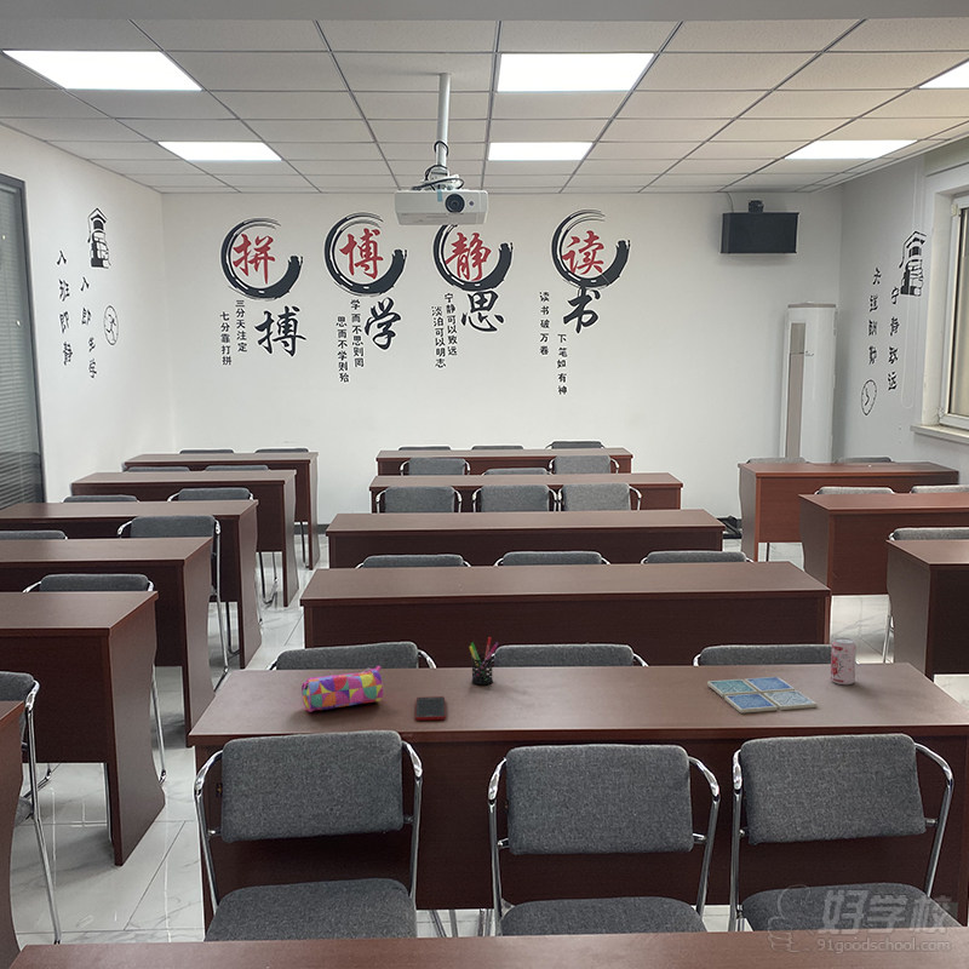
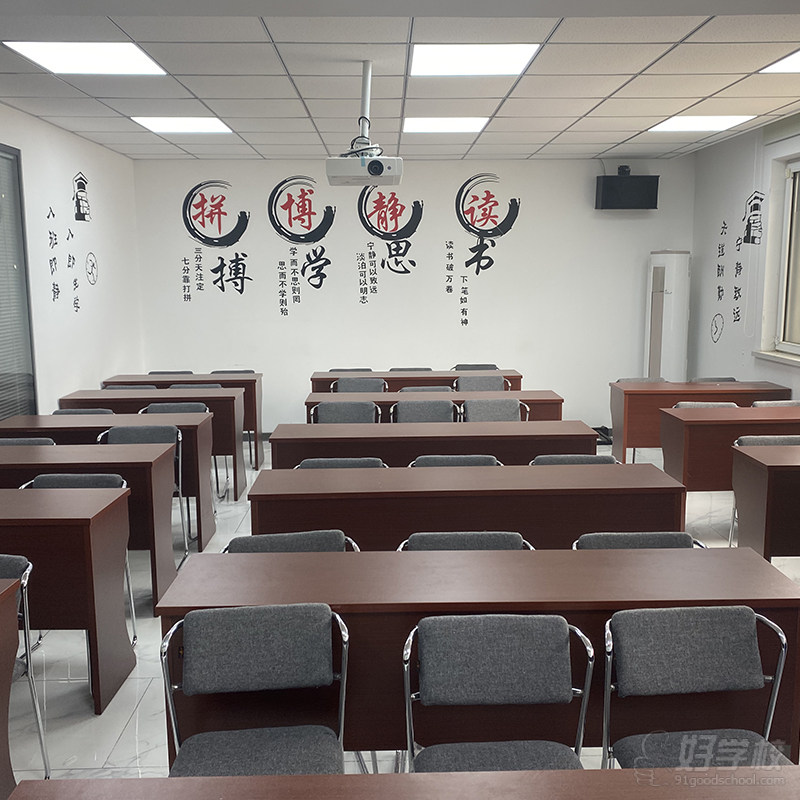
- pencil case [300,665,384,713]
- pen holder [469,636,499,686]
- beverage can [830,636,858,686]
- cell phone [414,695,447,722]
- drink coaster [706,676,818,715]
